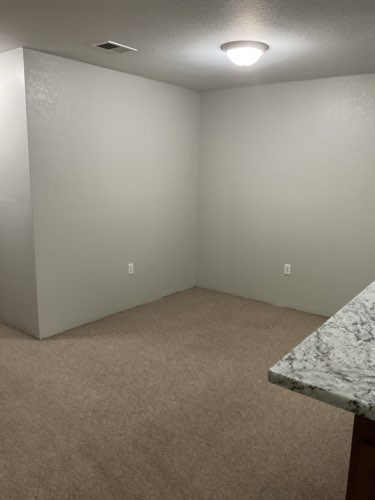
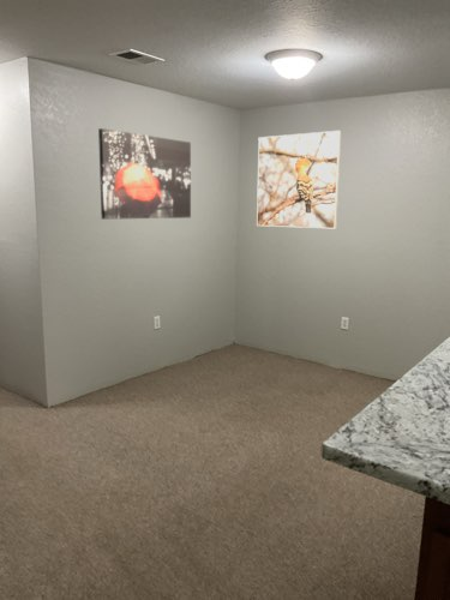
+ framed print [256,130,342,229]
+ wall art [97,127,192,221]
